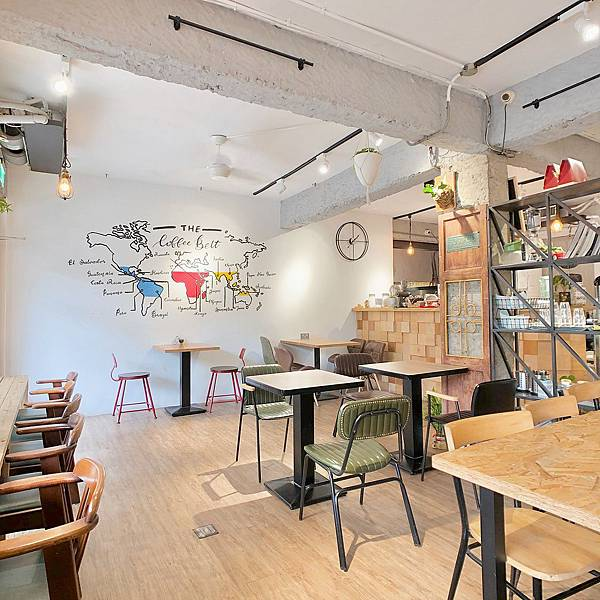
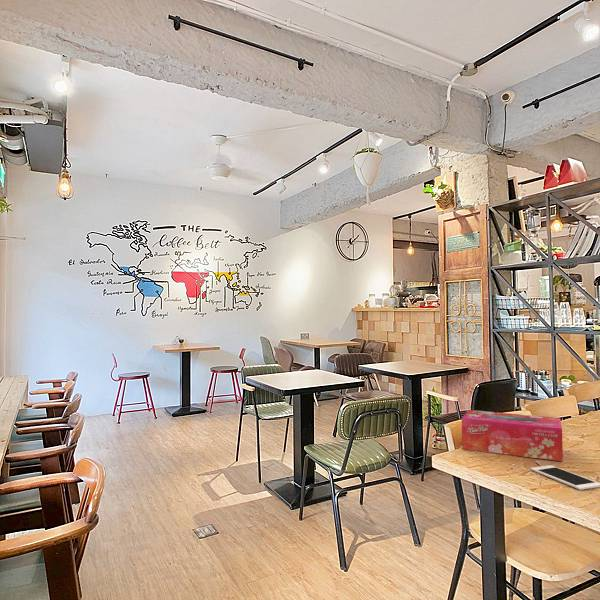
+ cell phone [530,464,600,491]
+ tissue box [461,409,564,462]
